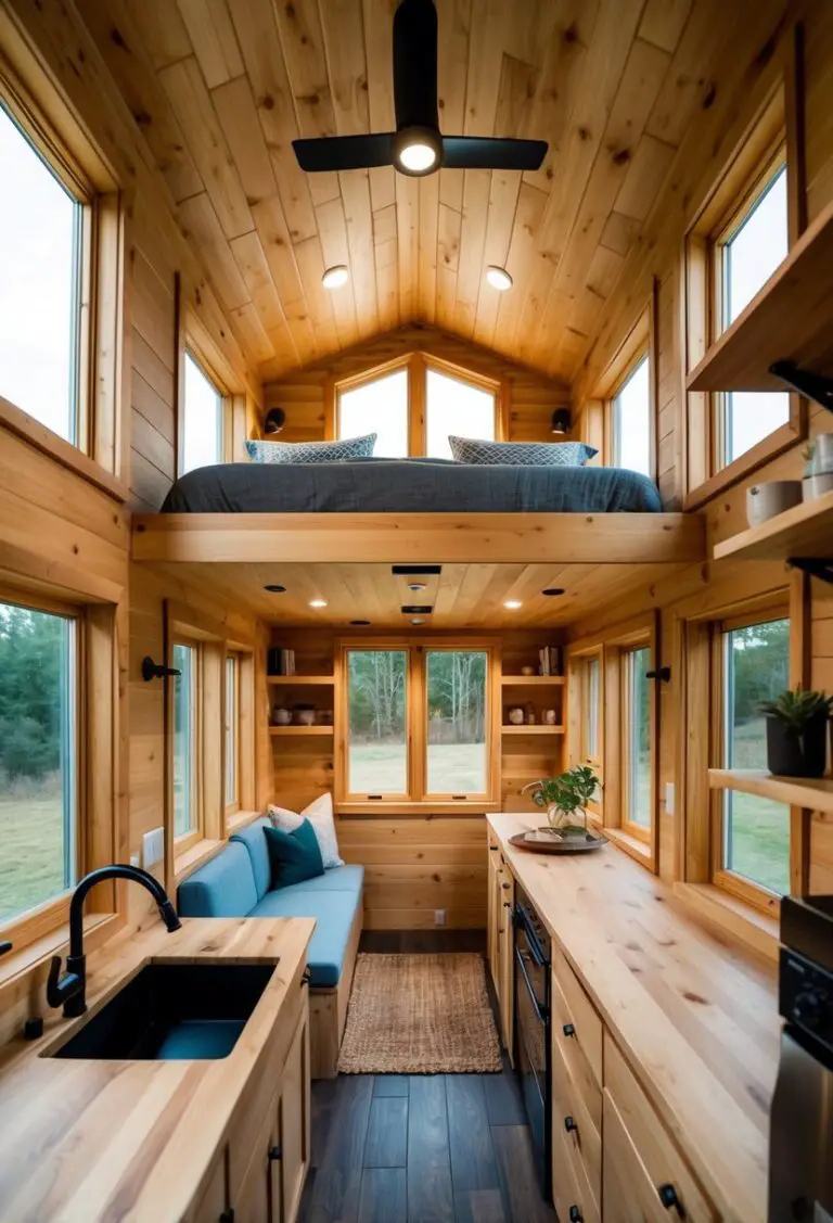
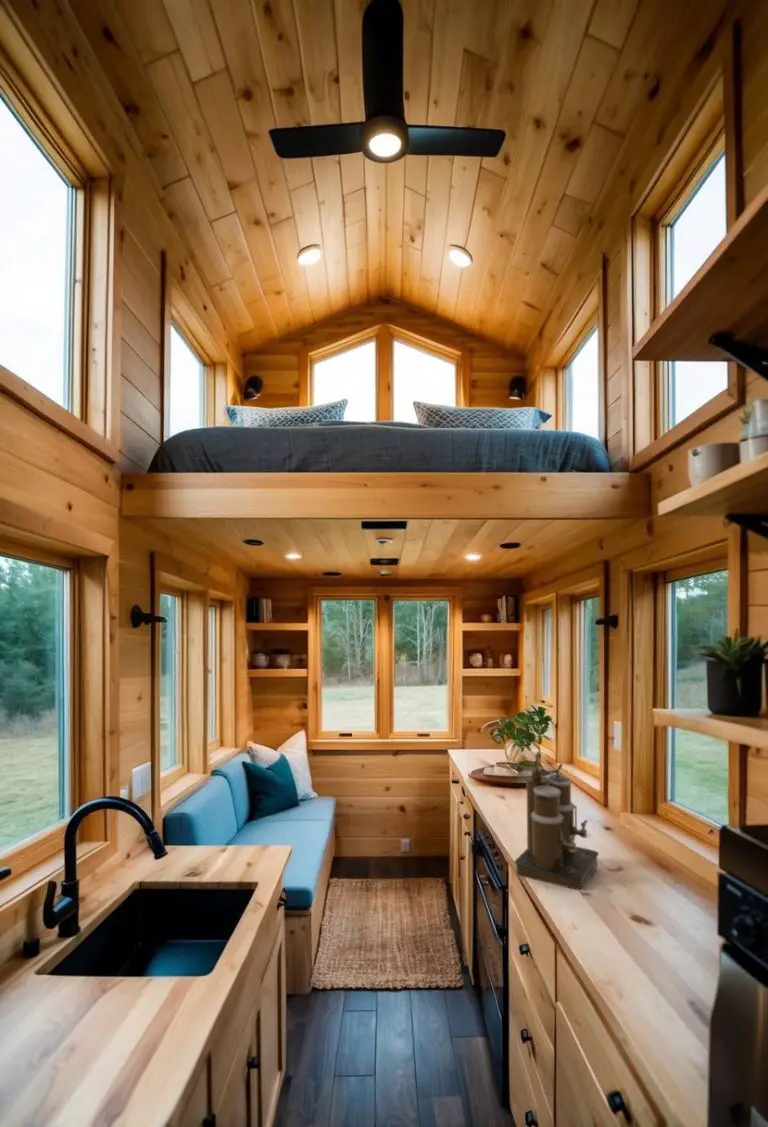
+ coffee maker [514,750,600,891]
